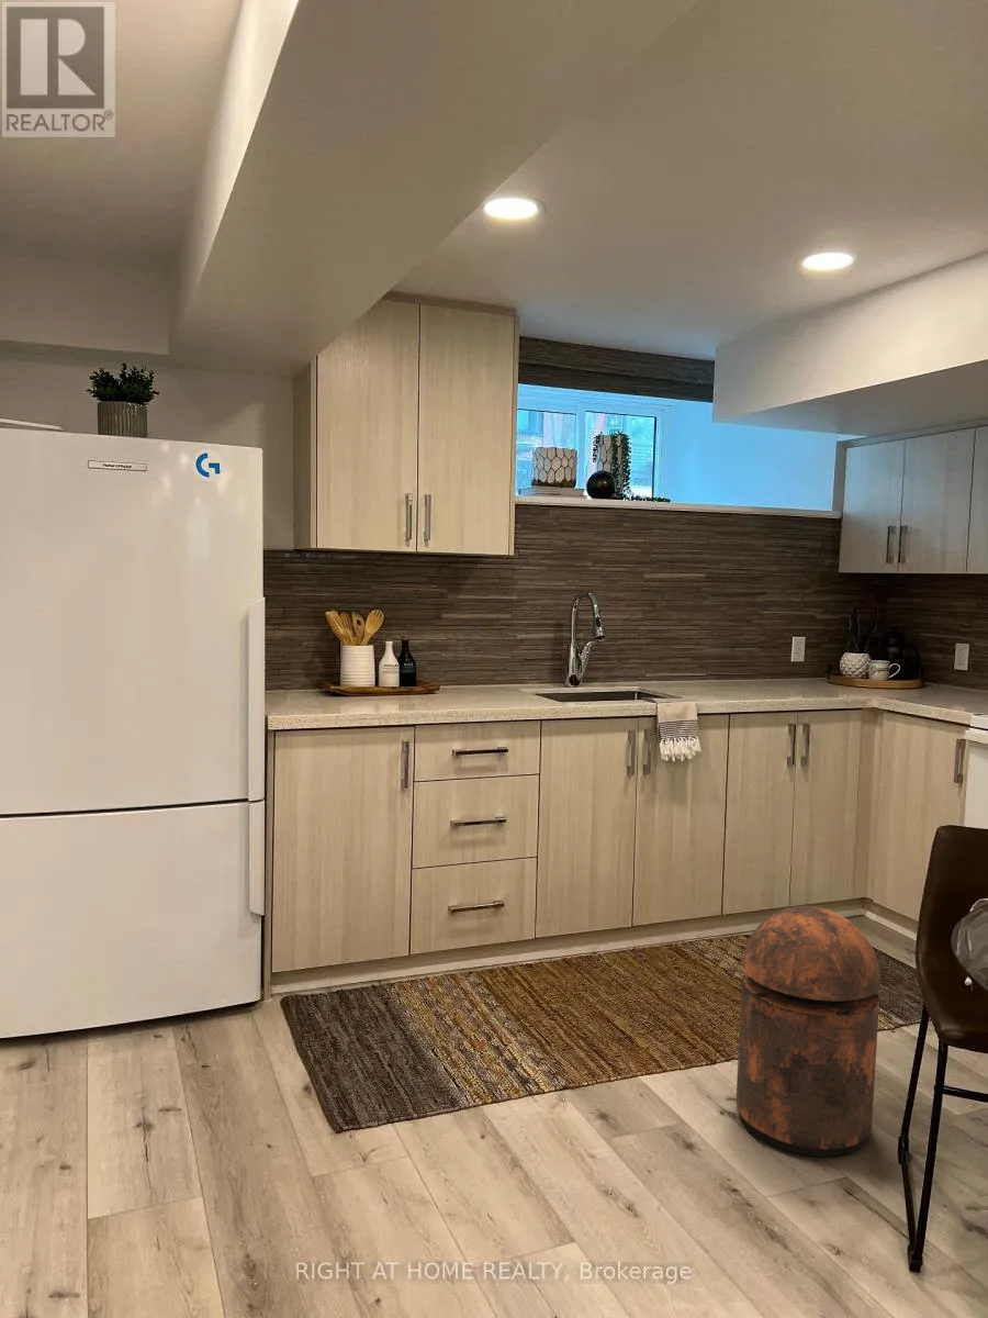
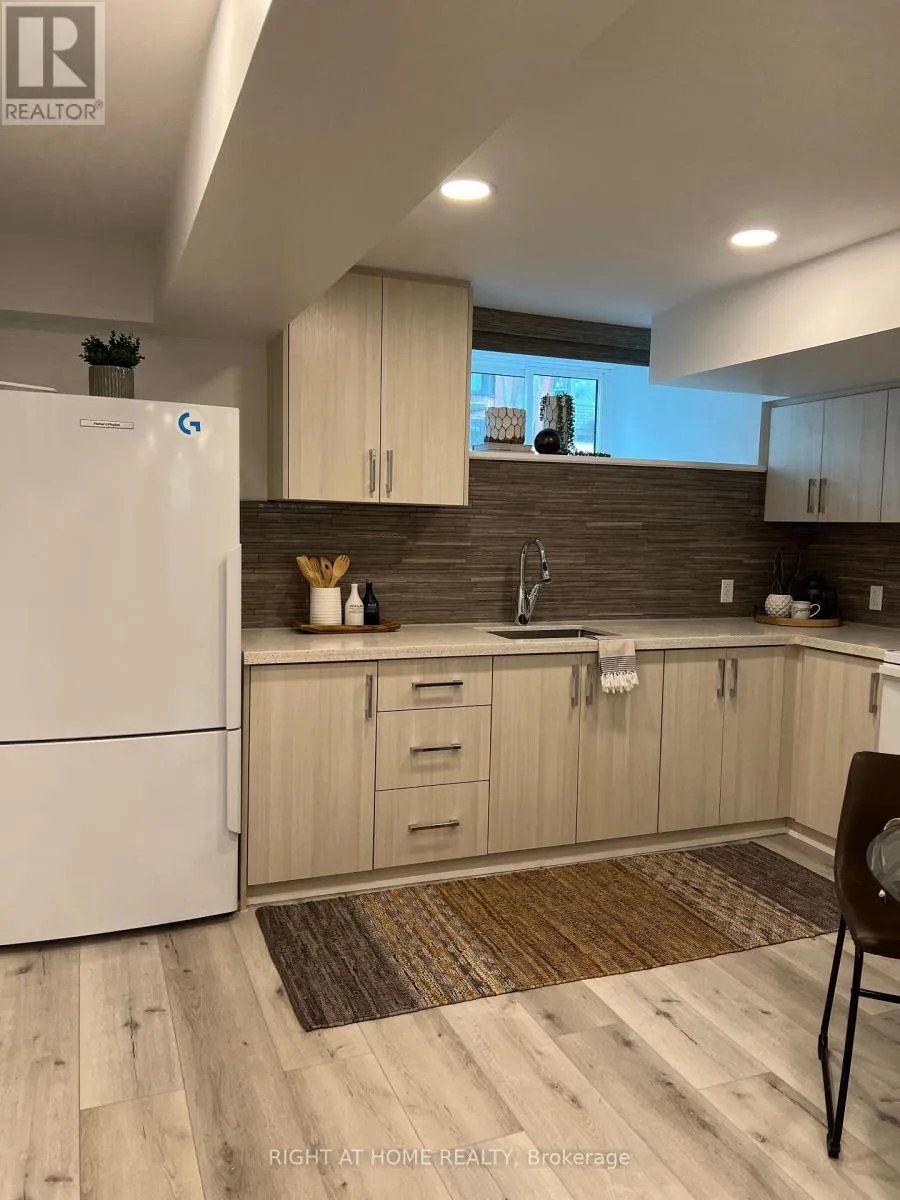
- trash can [736,905,882,1158]
